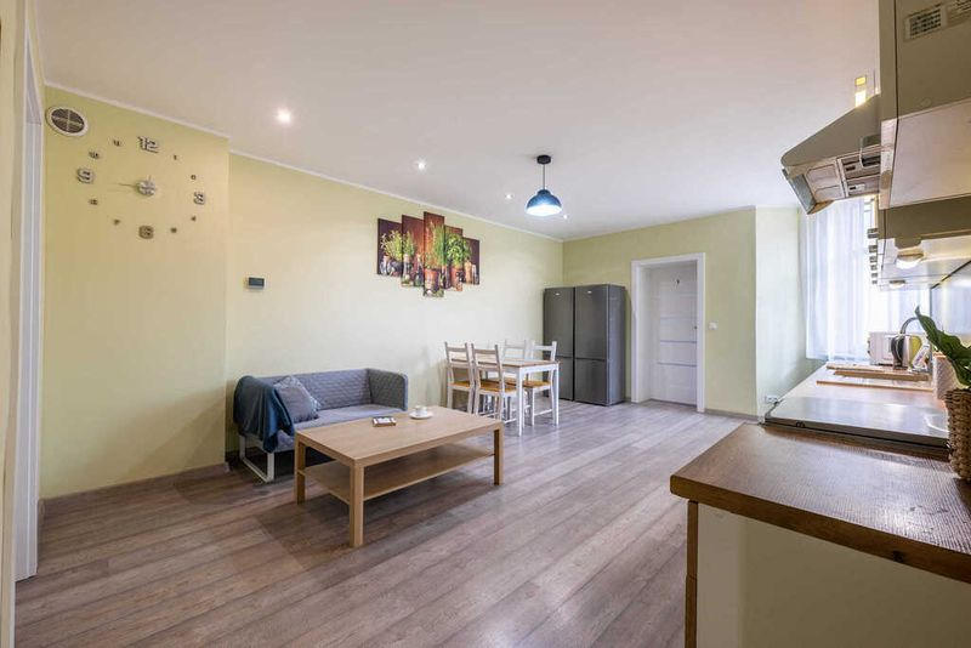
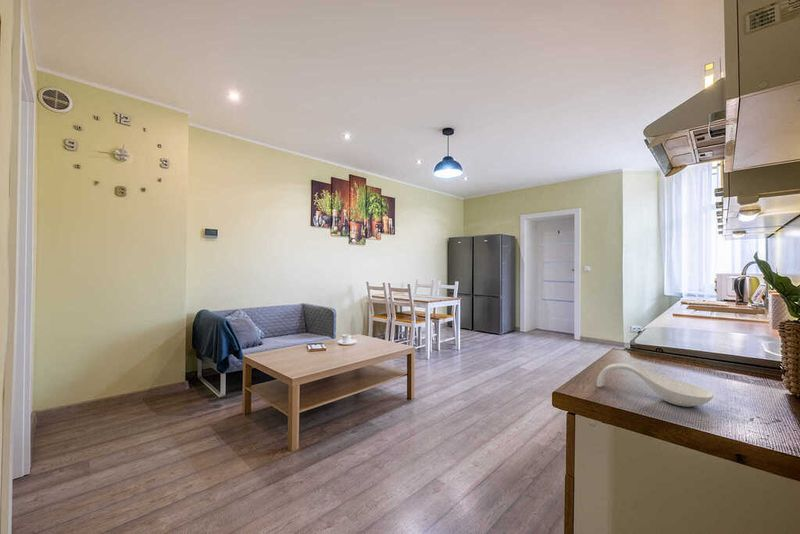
+ spoon rest [596,362,714,408]
